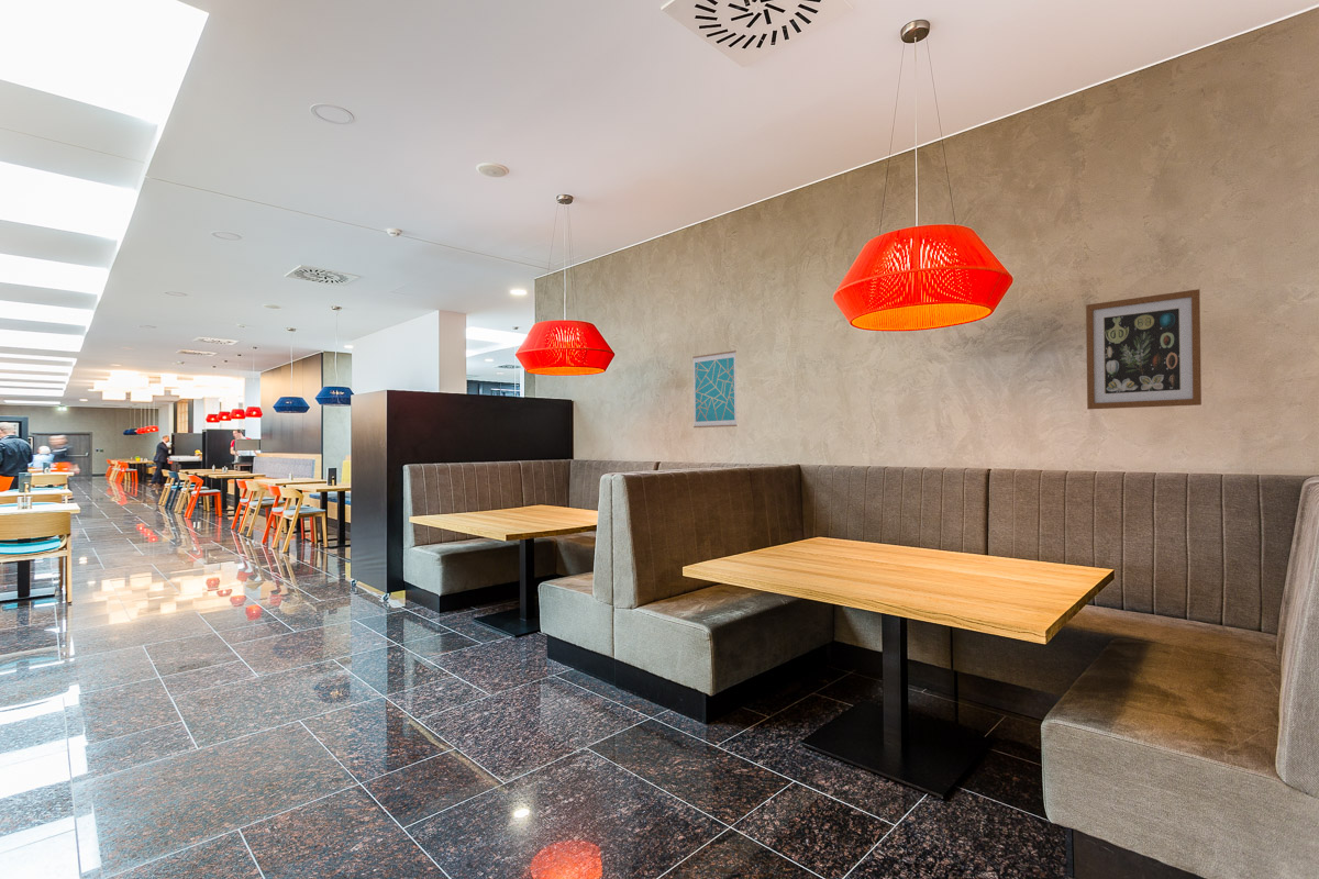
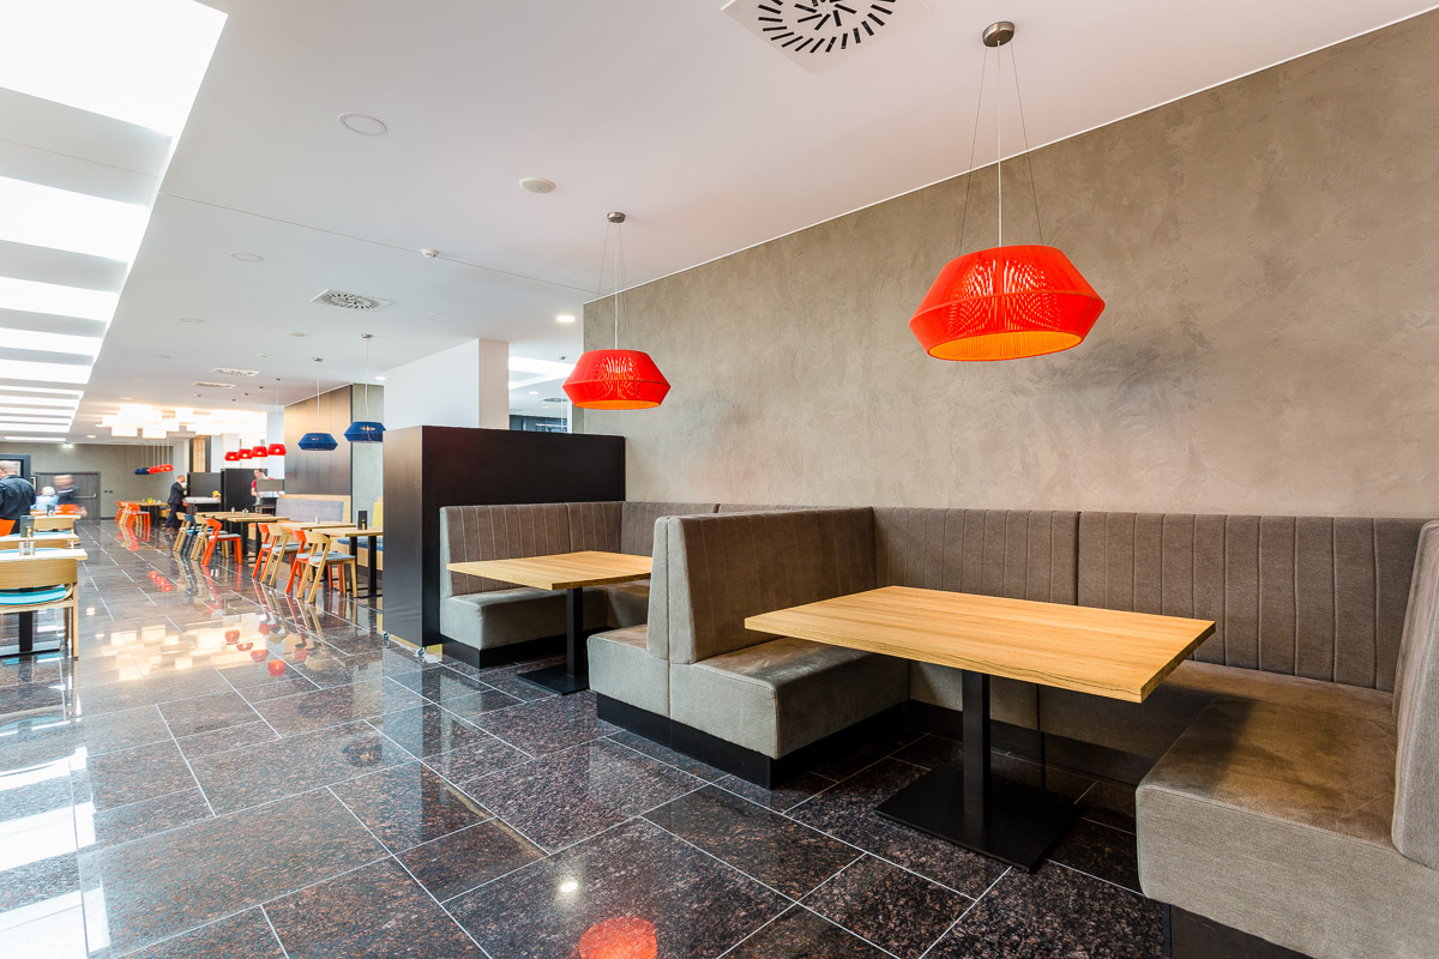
- wall art [1085,288,1202,410]
- wall art [691,349,738,429]
